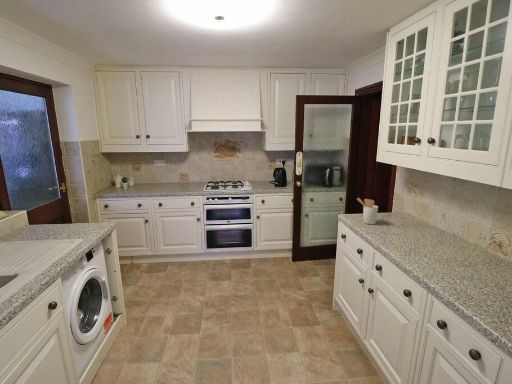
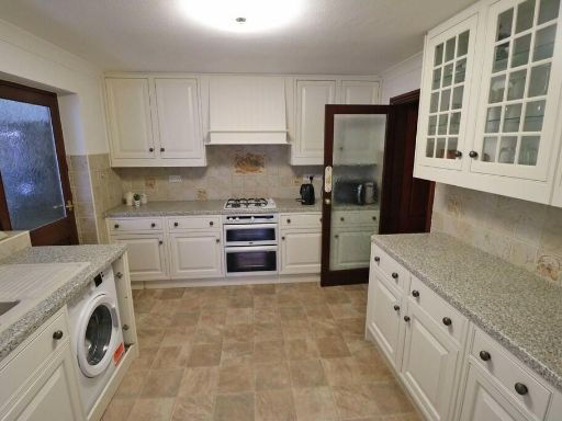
- utensil holder [356,197,379,225]
